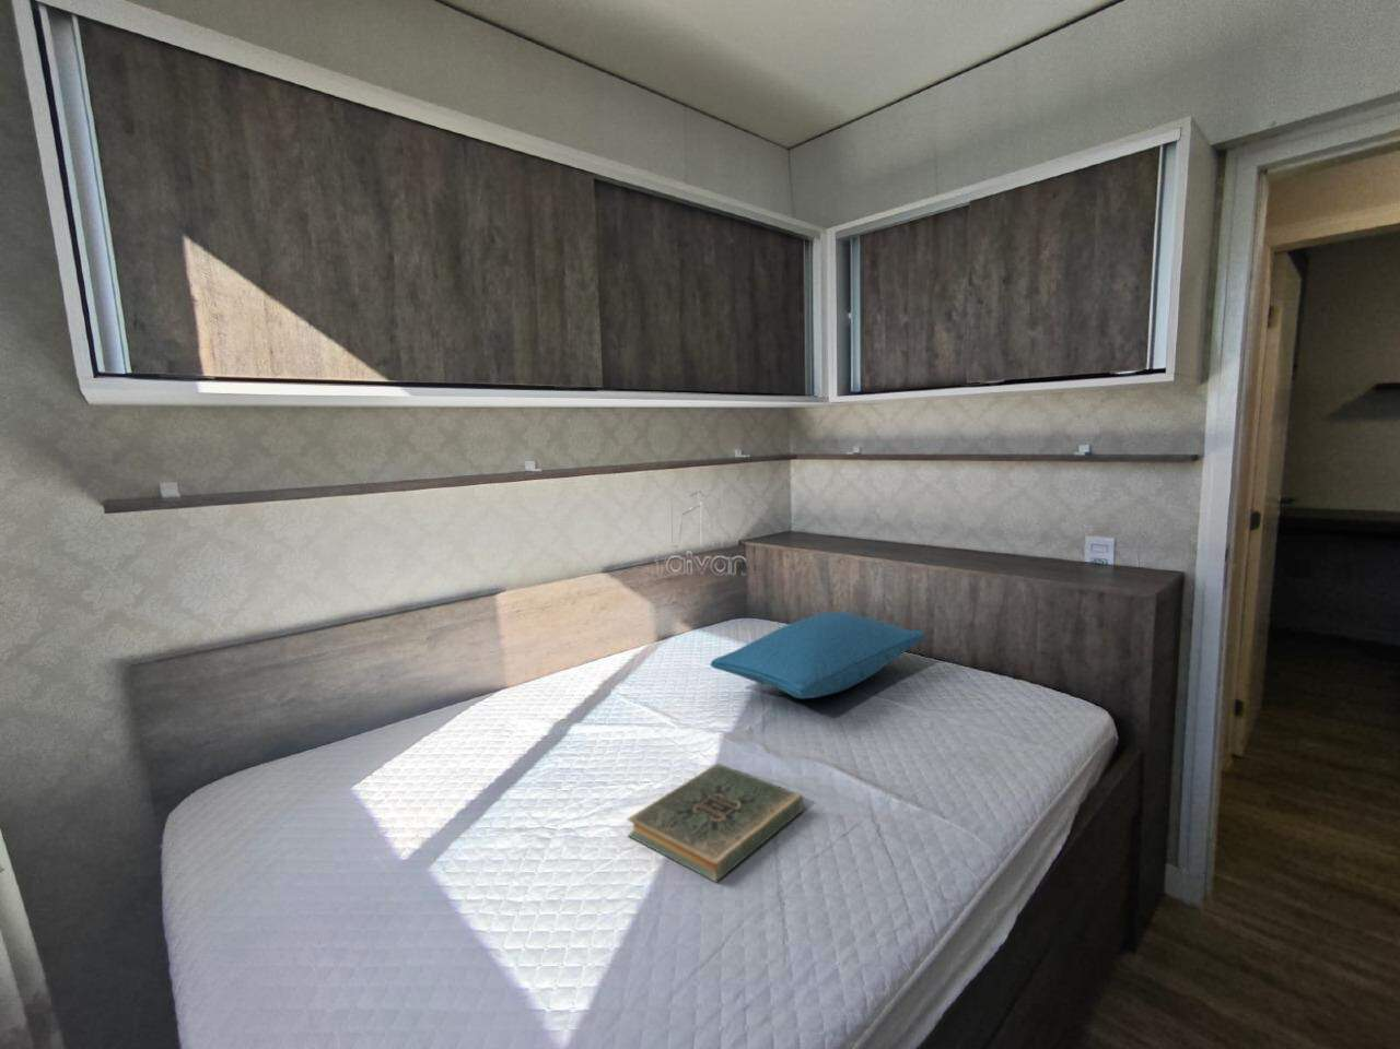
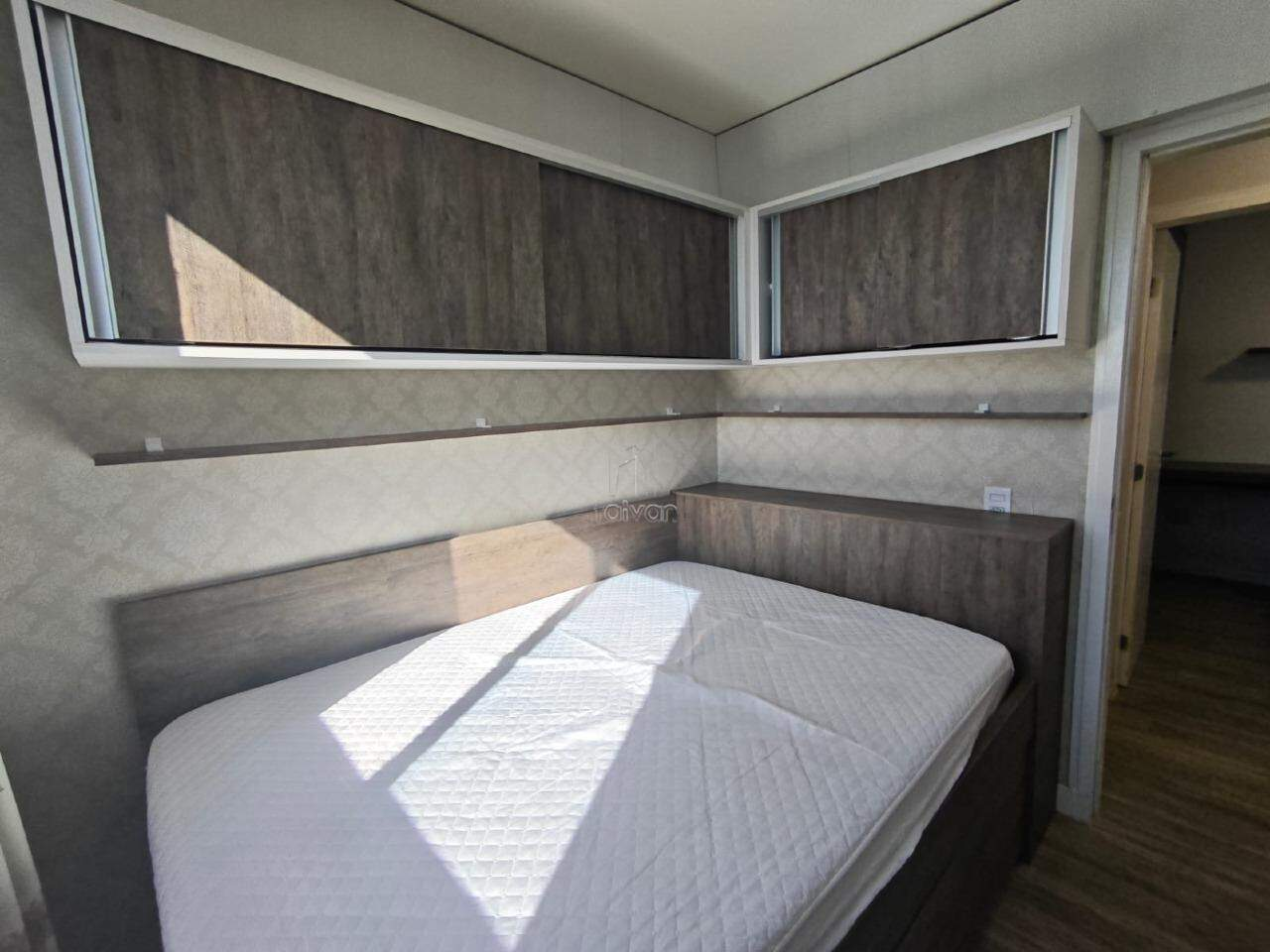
- pillow [709,610,926,700]
- book [626,763,804,883]
